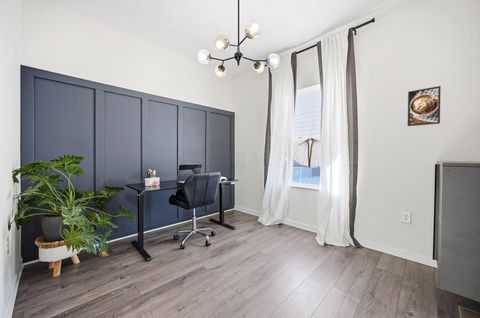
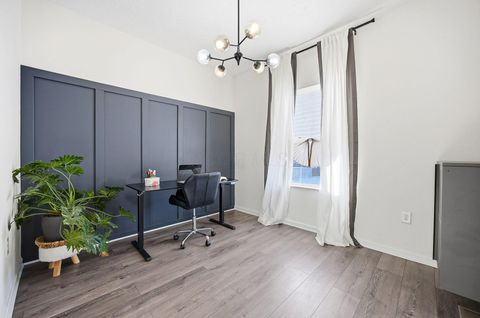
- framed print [407,85,442,127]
